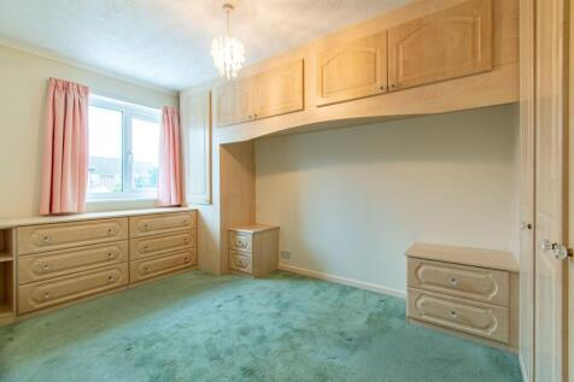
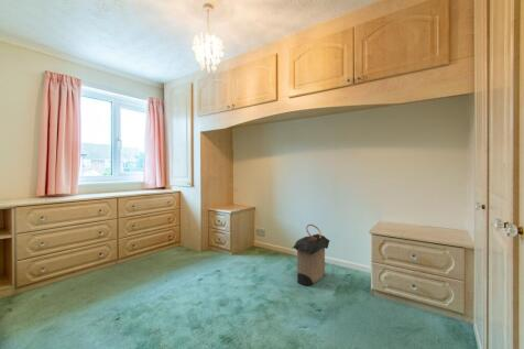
+ laundry hamper [292,223,331,286]
